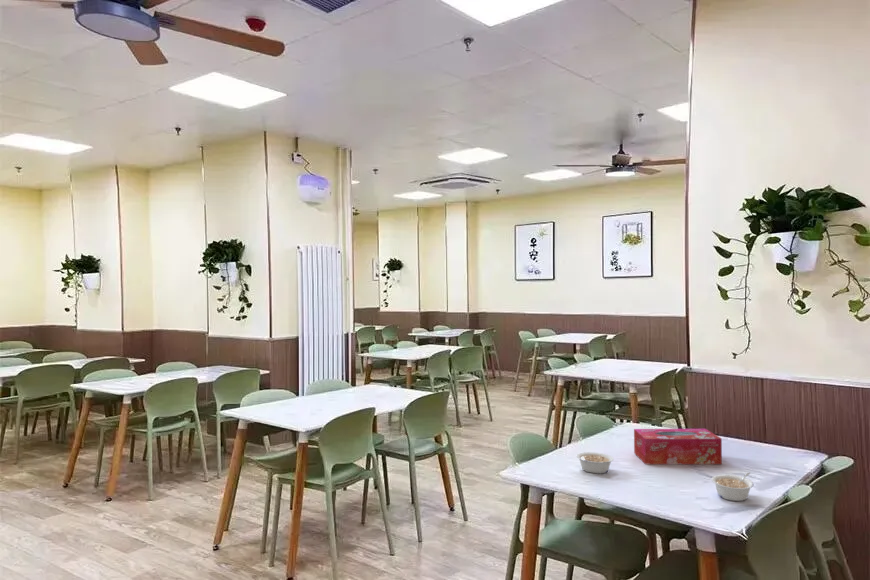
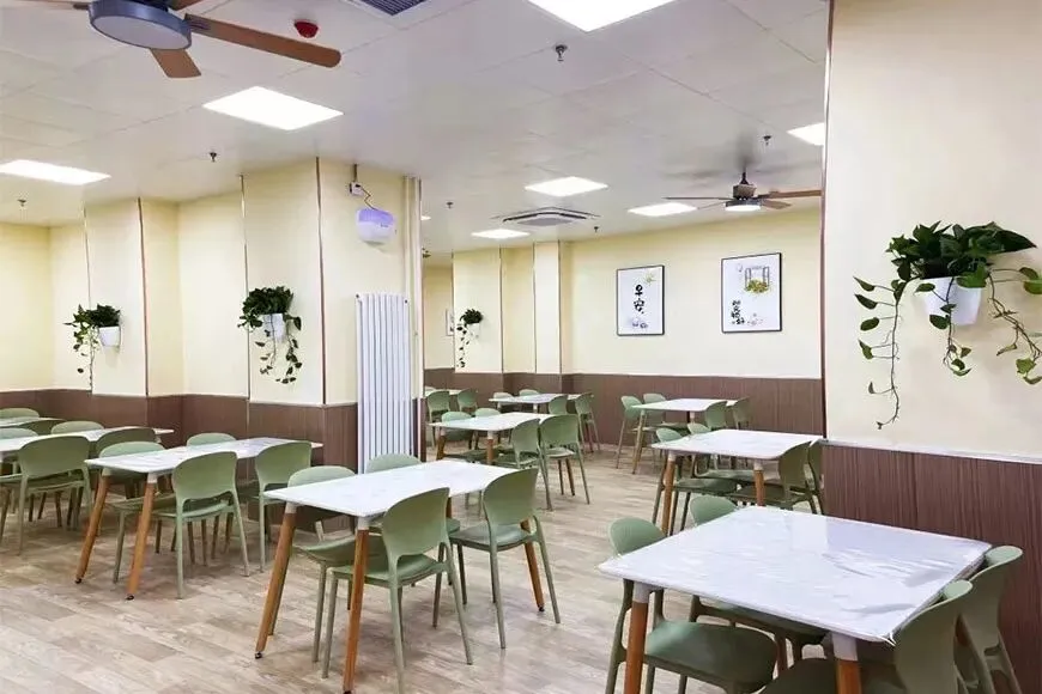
- legume [576,451,615,474]
- legume [711,472,755,502]
- tissue box [633,428,723,465]
